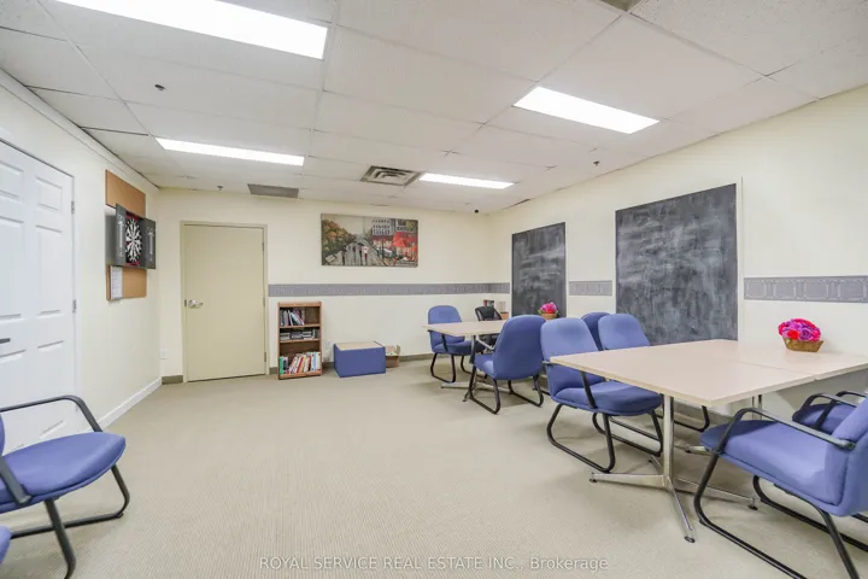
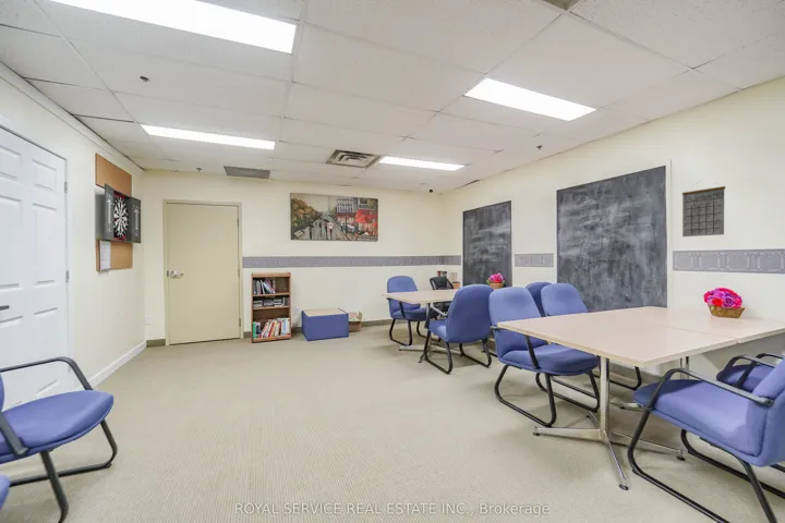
+ calendar [681,181,726,238]
